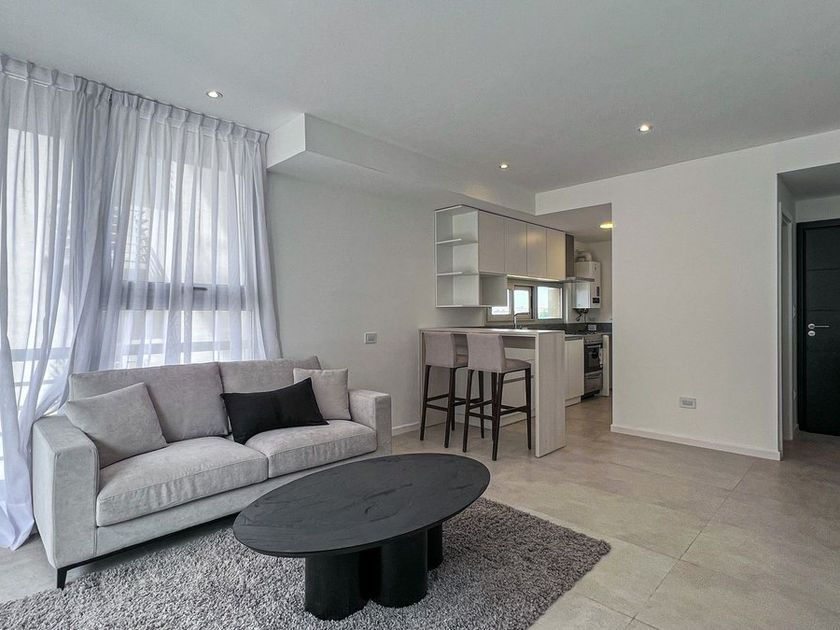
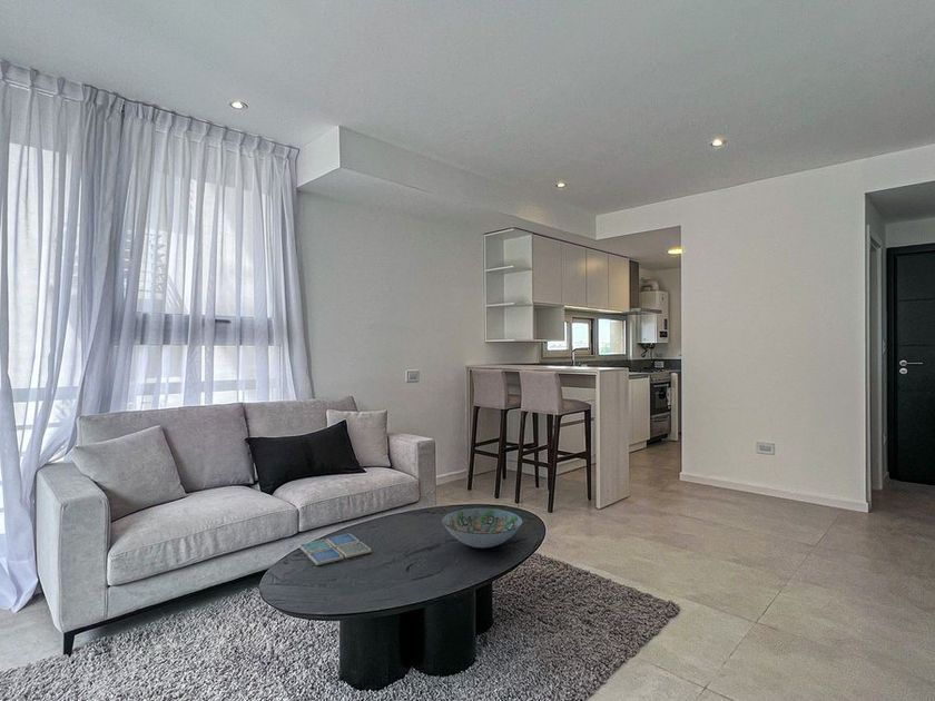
+ decorative bowl [441,506,524,550]
+ drink coaster [298,533,373,566]
